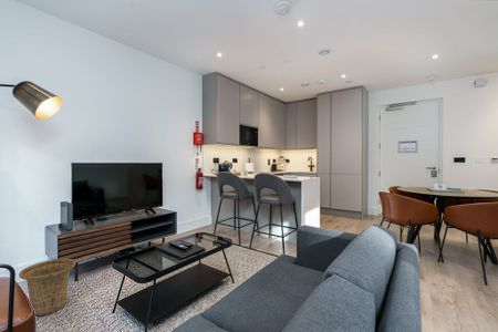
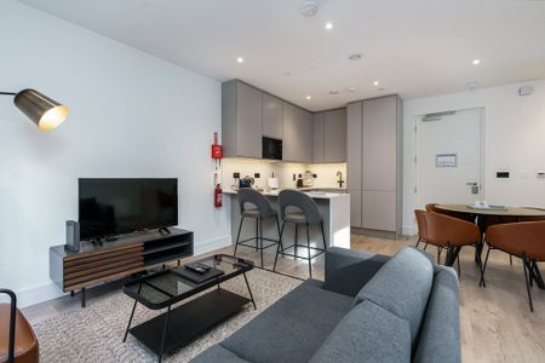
- basket [18,258,77,318]
